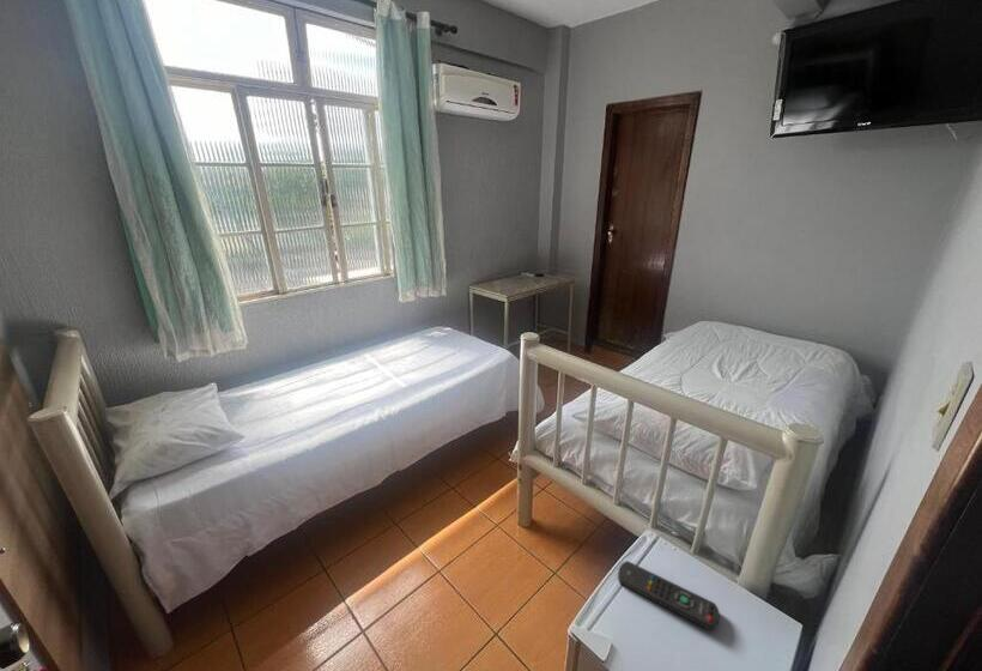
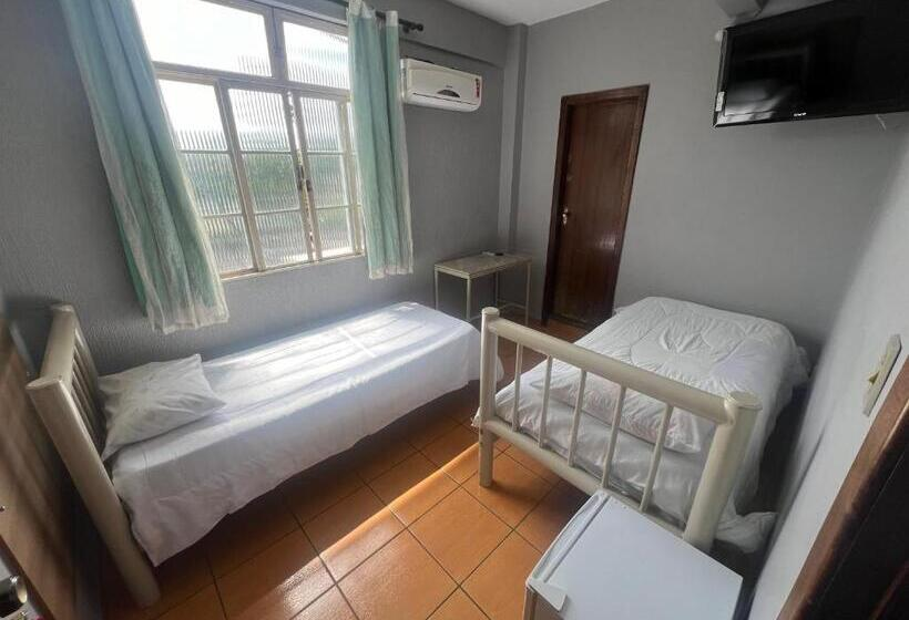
- remote control [617,560,721,631]
